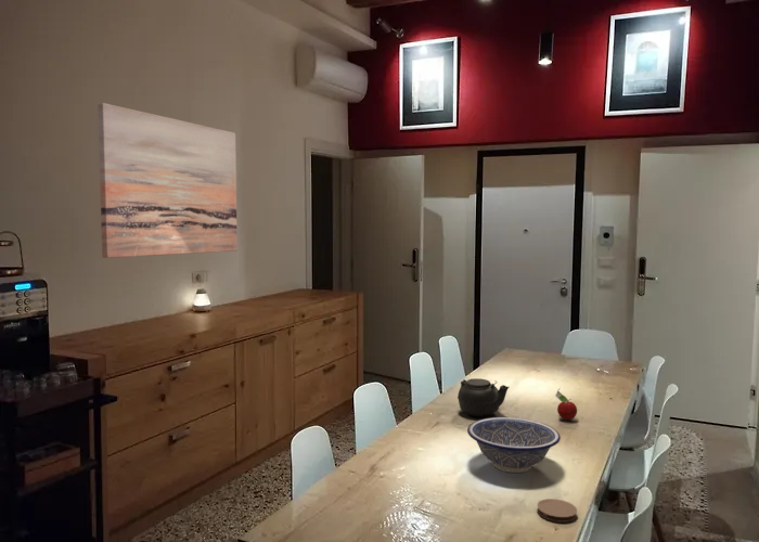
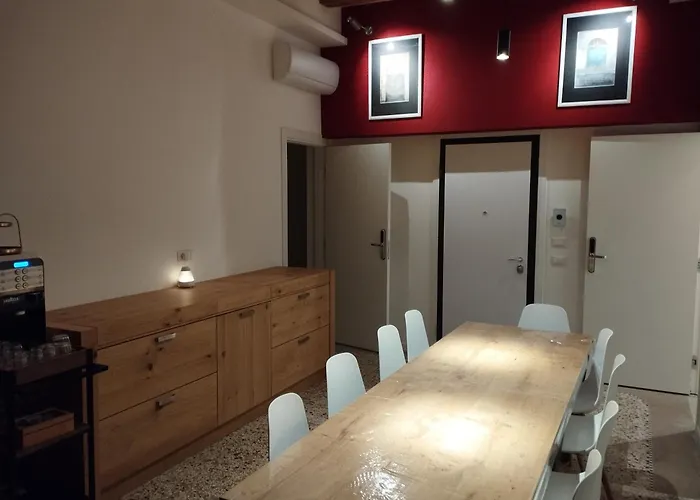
- decorative bowl [466,416,562,474]
- fruit [554,390,578,421]
- wall art [97,102,239,259]
- coaster [536,498,578,524]
- teapot [456,377,510,418]
